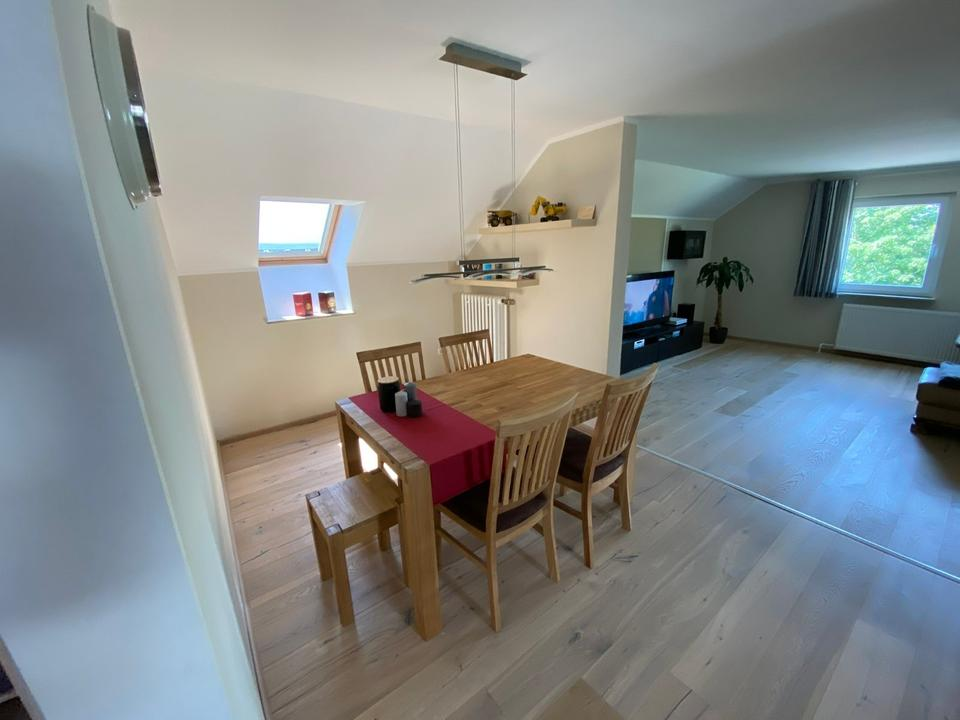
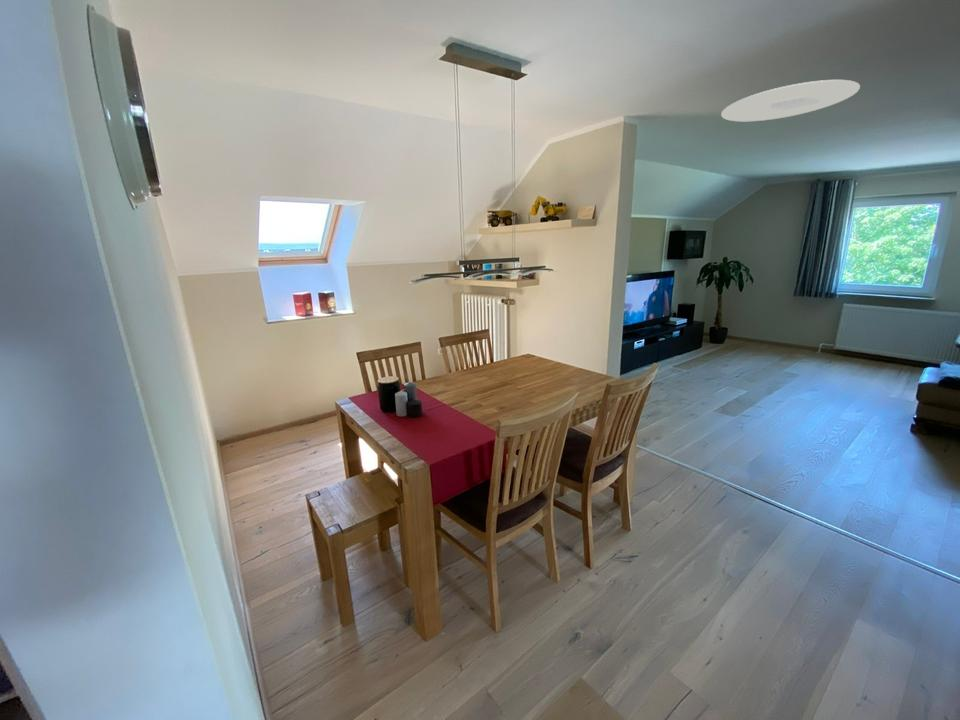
+ ceiling light [720,79,861,122]
